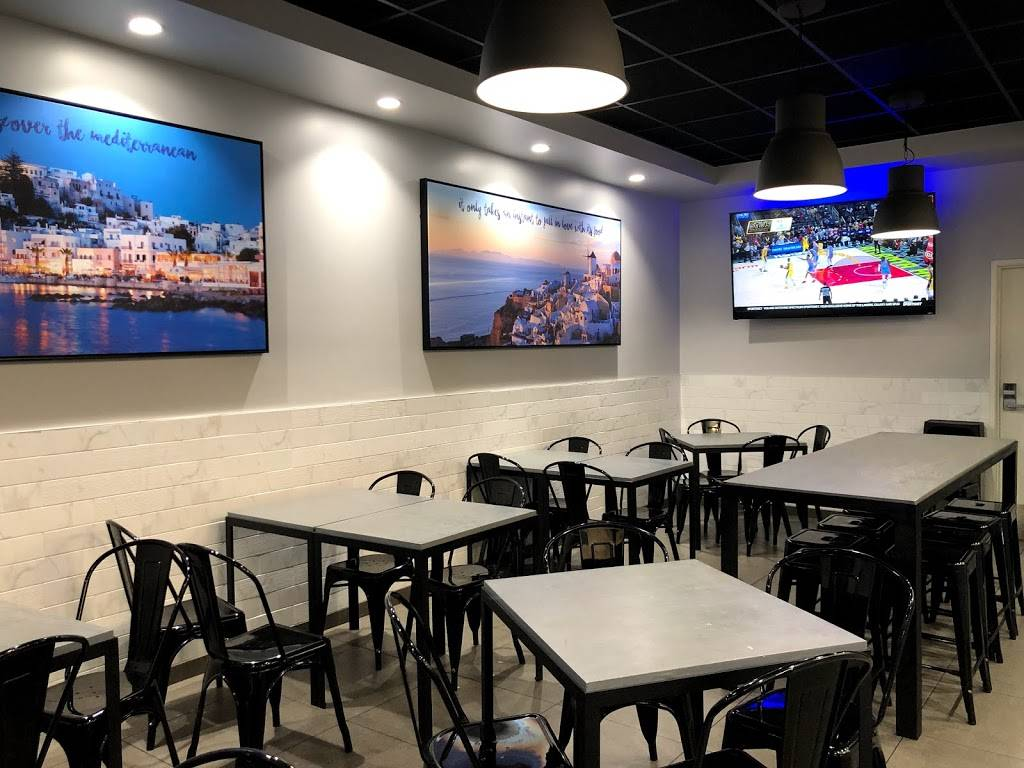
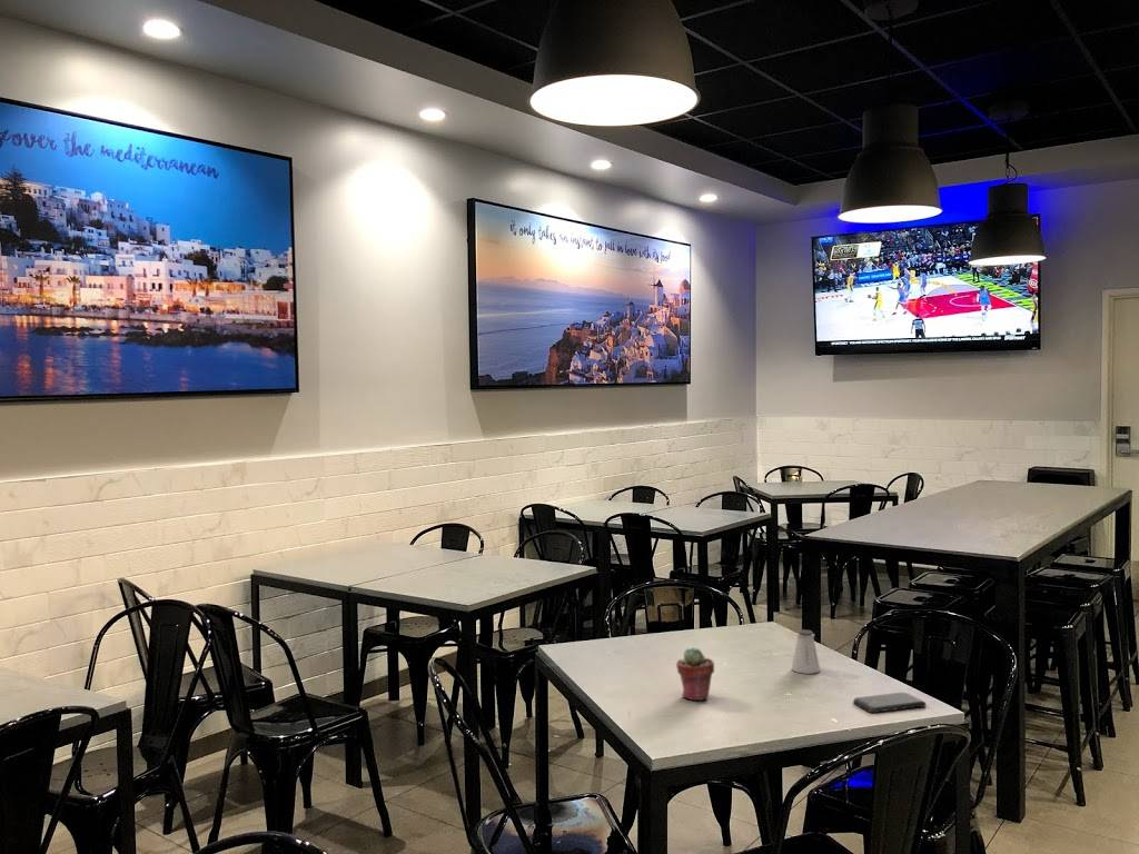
+ smartphone [852,692,928,714]
+ saltshaker [791,628,821,675]
+ potted succulent [675,646,715,702]
